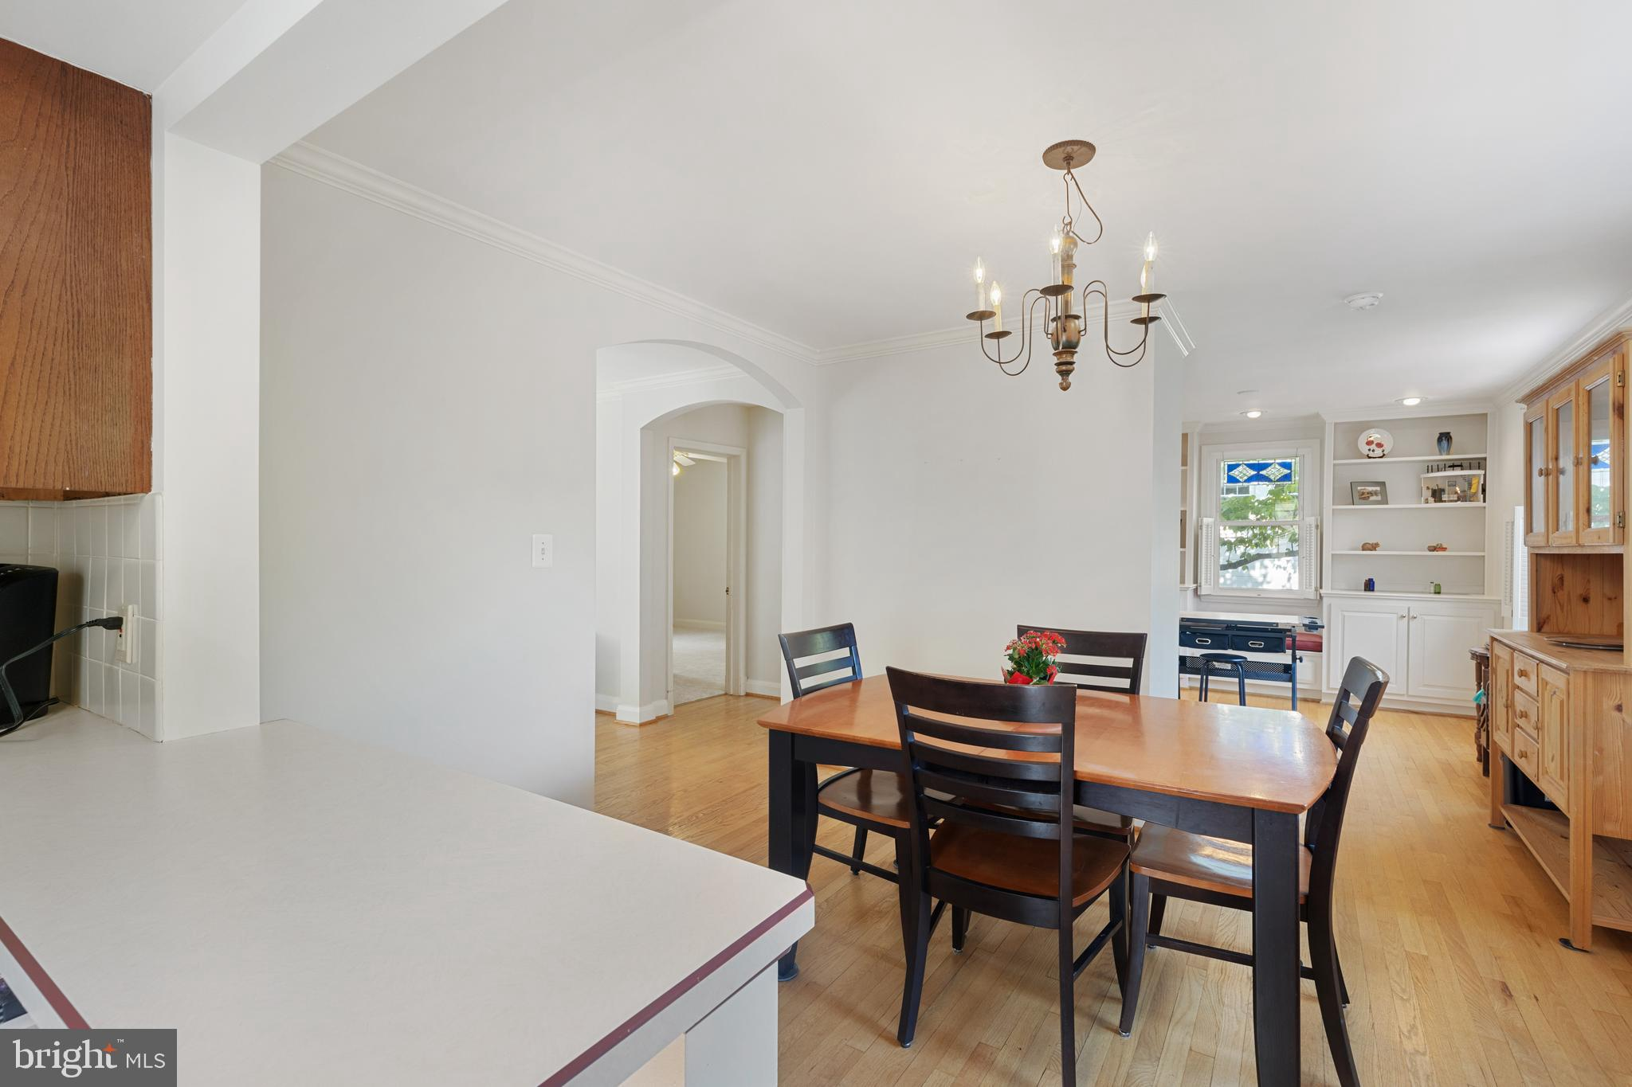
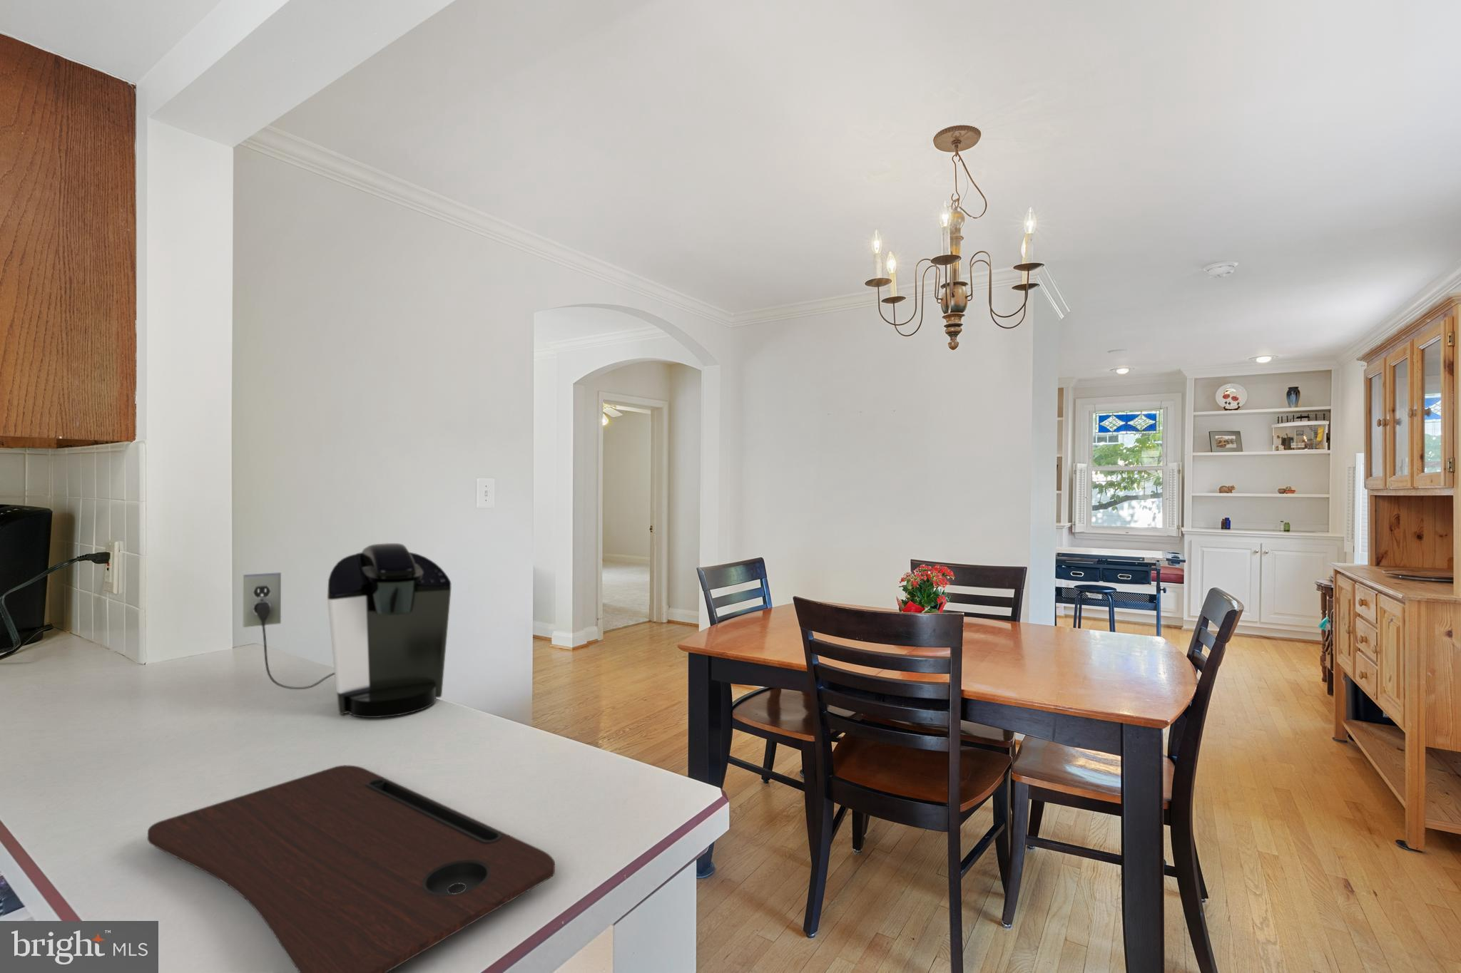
+ cutting board [147,764,556,973]
+ coffee maker [242,543,452,719]
